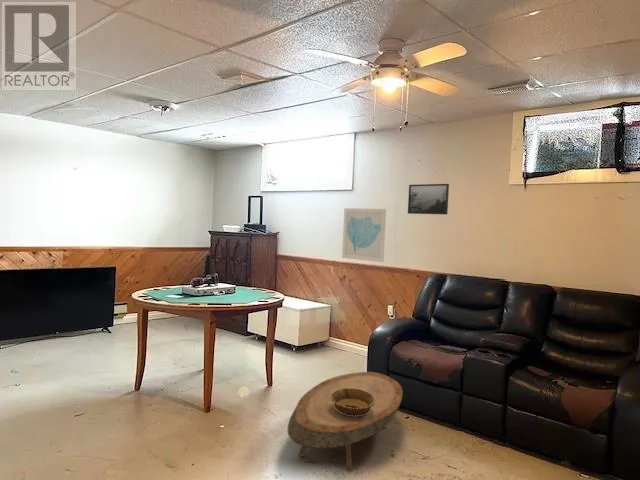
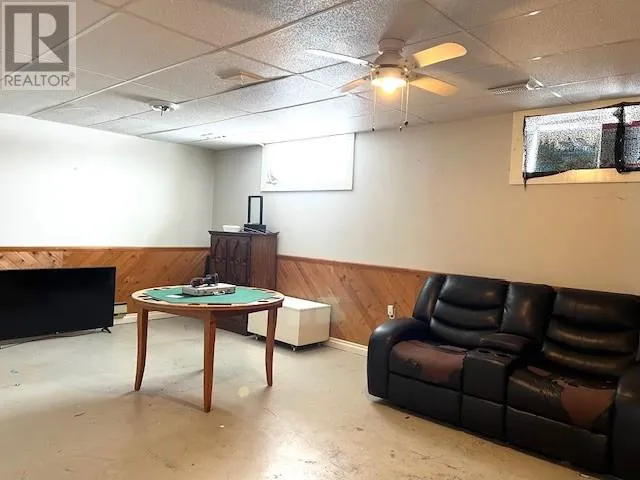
- decorative bowl [330,388,375,416]
- wall art [341,207,387,263]
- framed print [407,183,450,215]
- coffee table [287,371,404,472]
